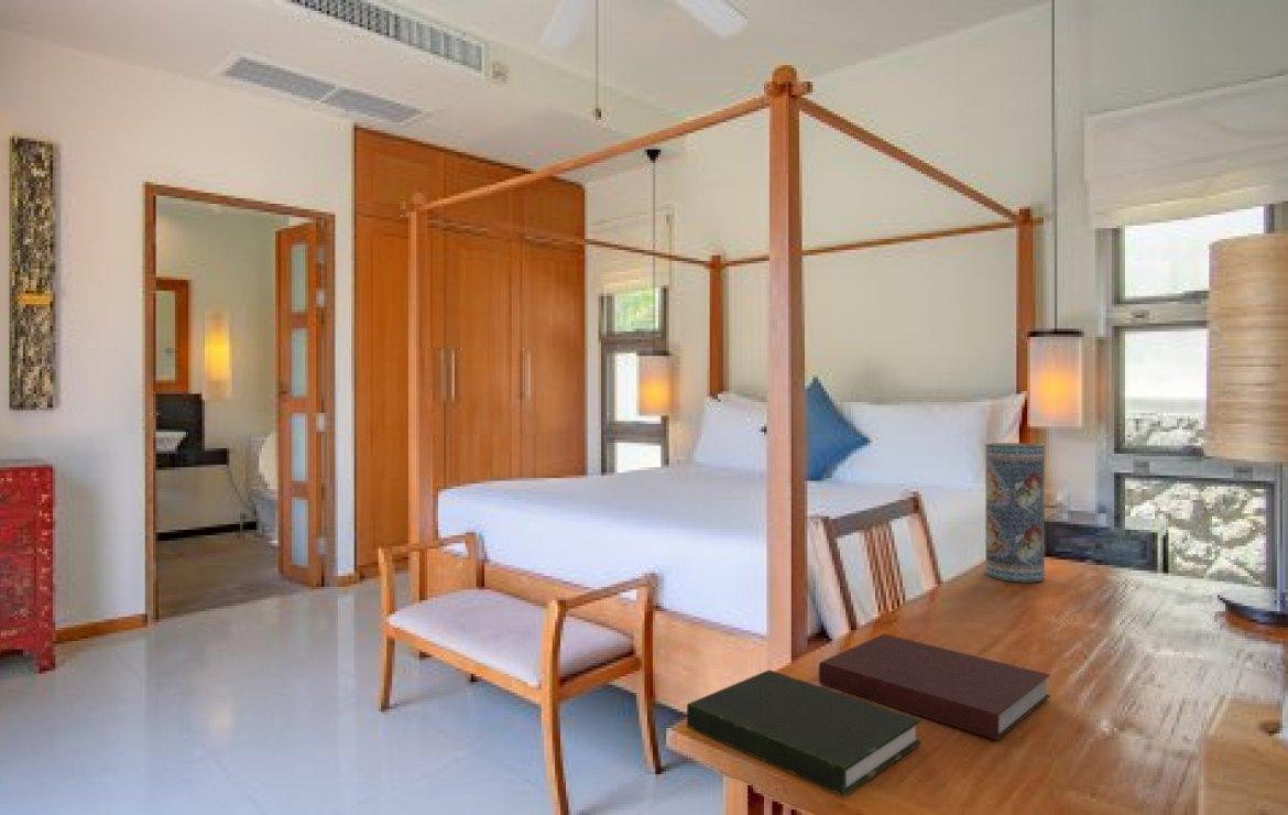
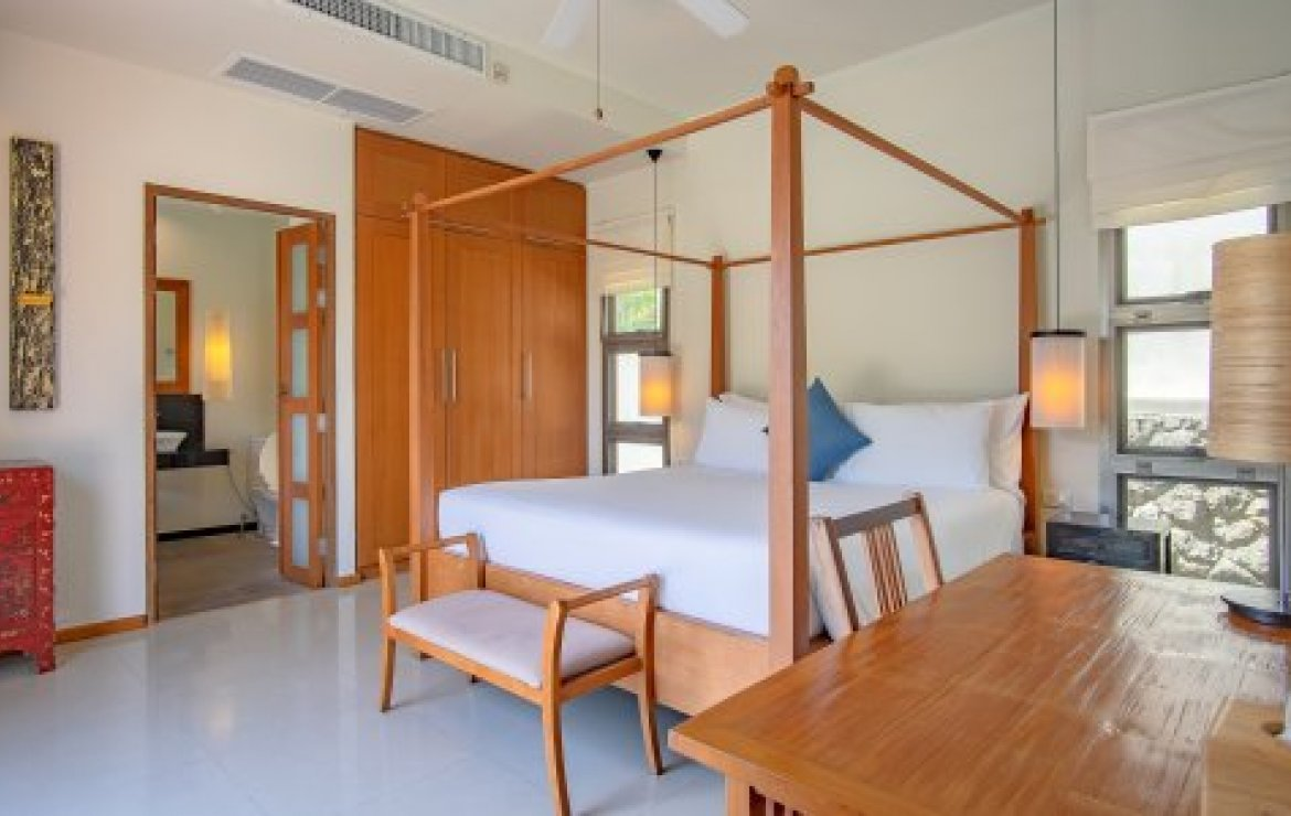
- notebook [818,632,1051,741]
- vase [984,442,1046,583]
- book [686,669,923,797]
